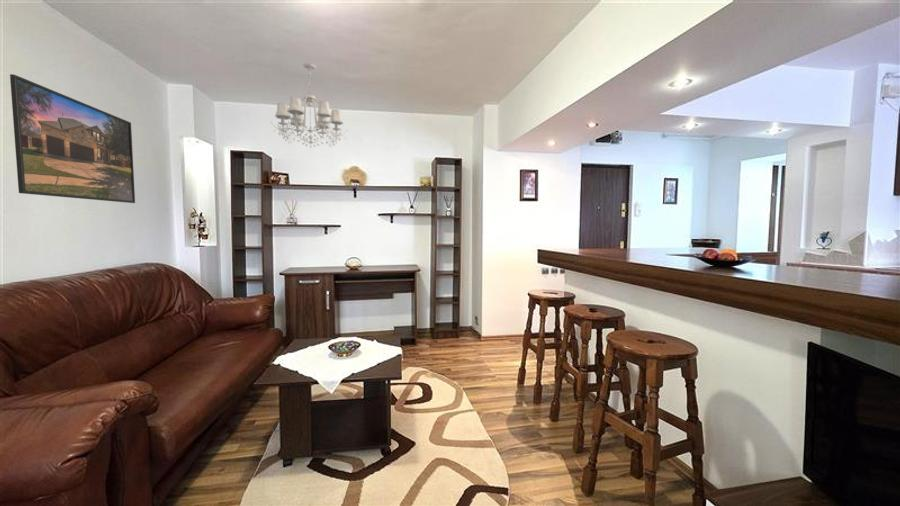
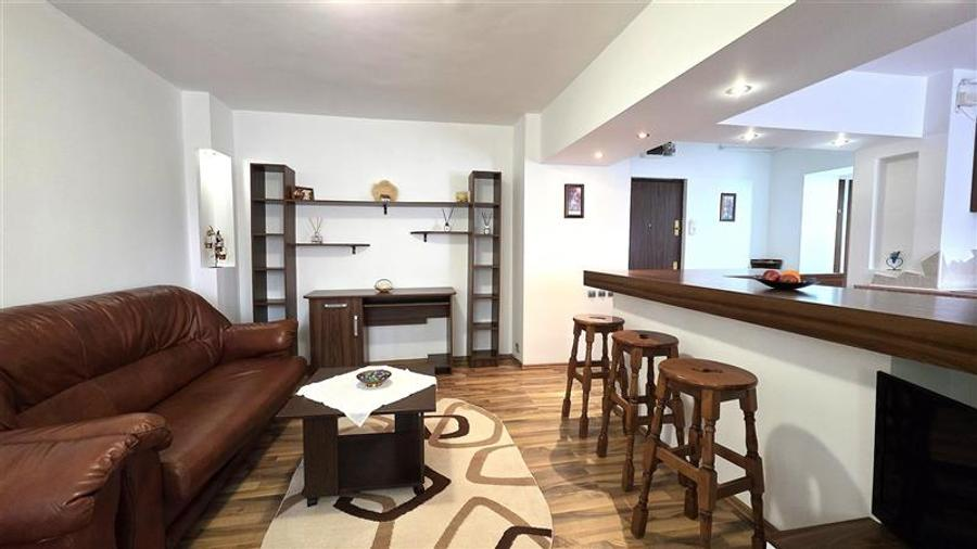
- chandelier [270,62,348,149]
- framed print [9,73,136,204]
